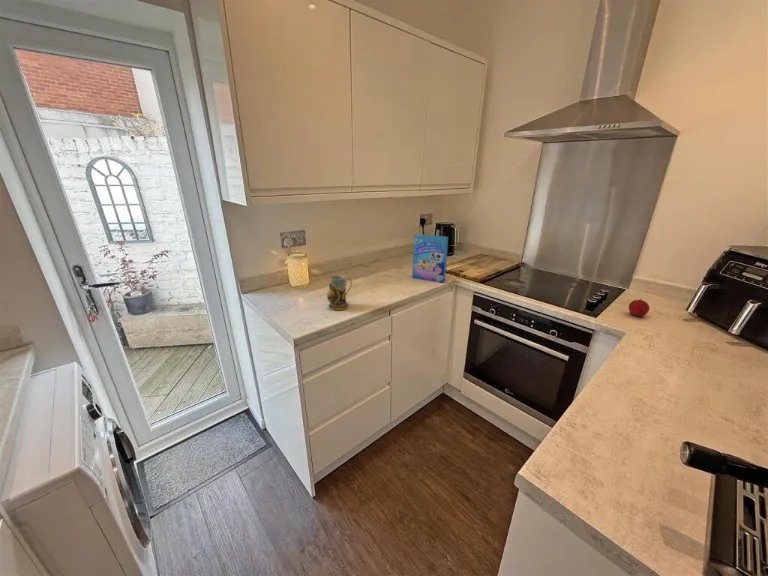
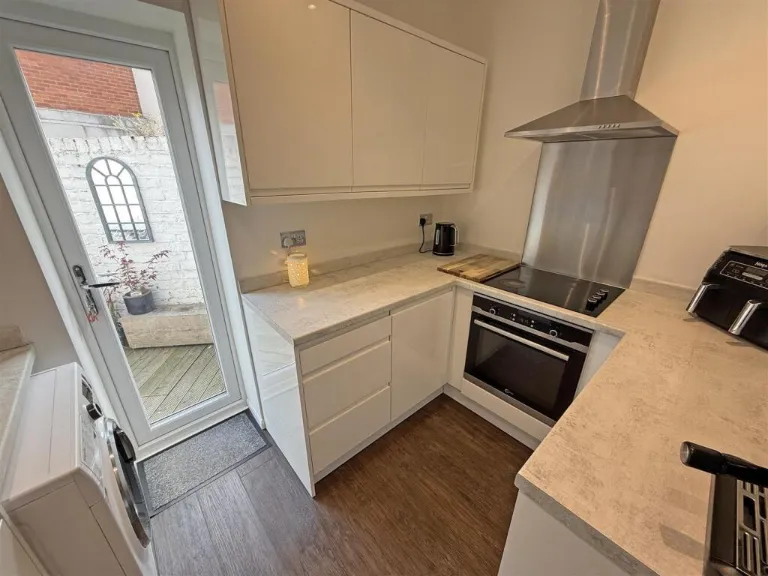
- cereal box [411,233,449,283]
- mug [326,274,353,311]
- apple [628,298,650,317]
